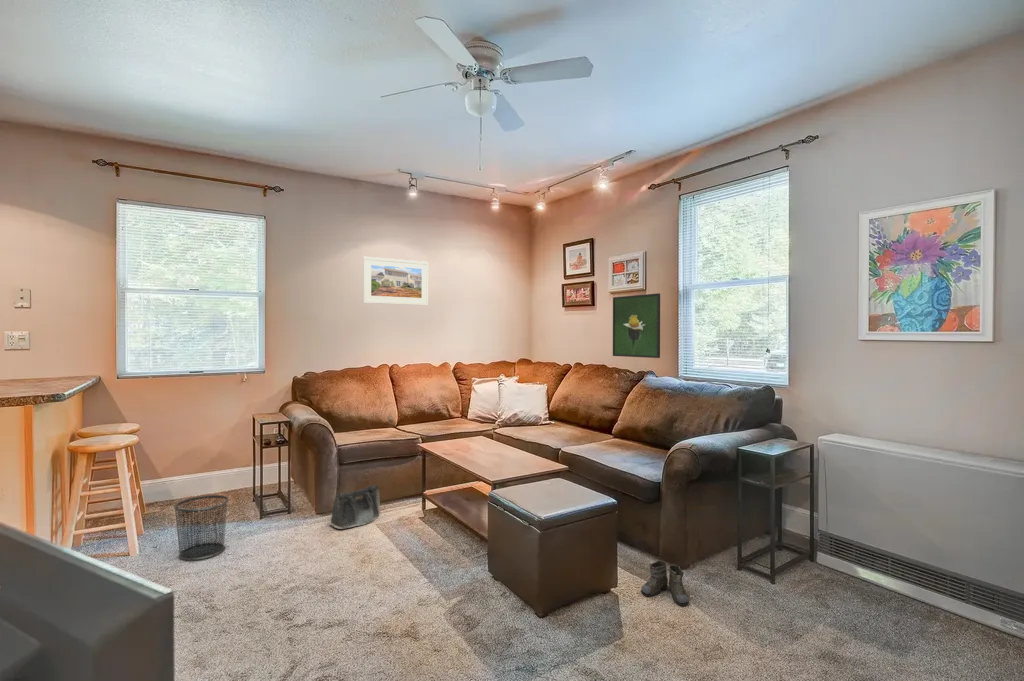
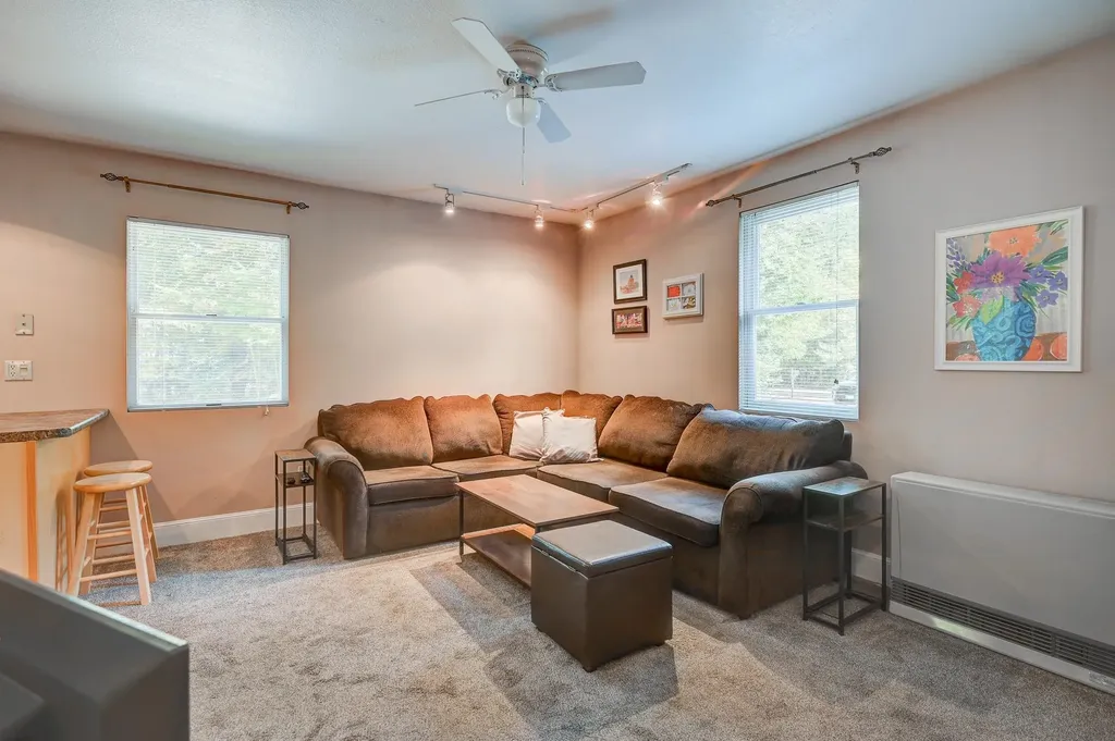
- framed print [362,256,430,307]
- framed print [612,292,661,359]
- waste bin [173,494,230,561]
- saddlebag [329,484,381,530]
- boots [640,559,690,607]
